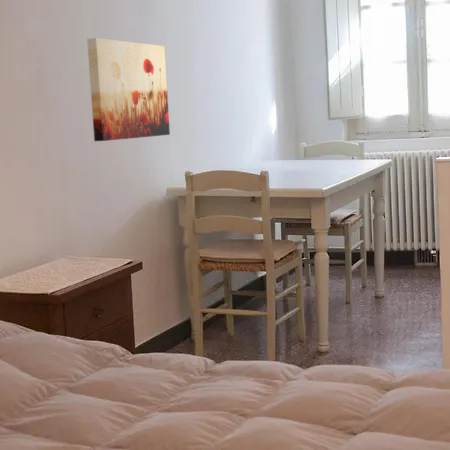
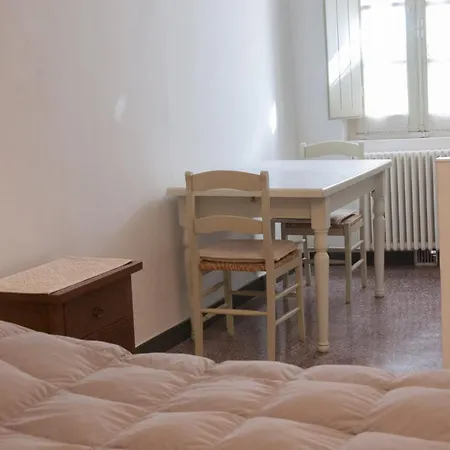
- wall art [86,37,171,142]
